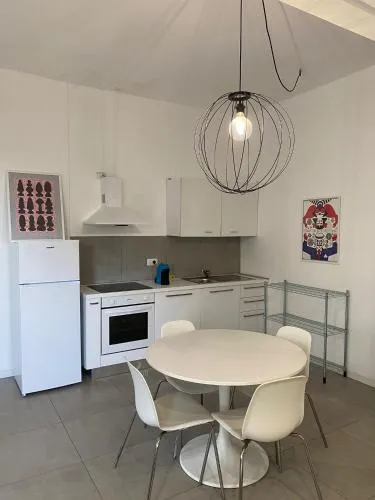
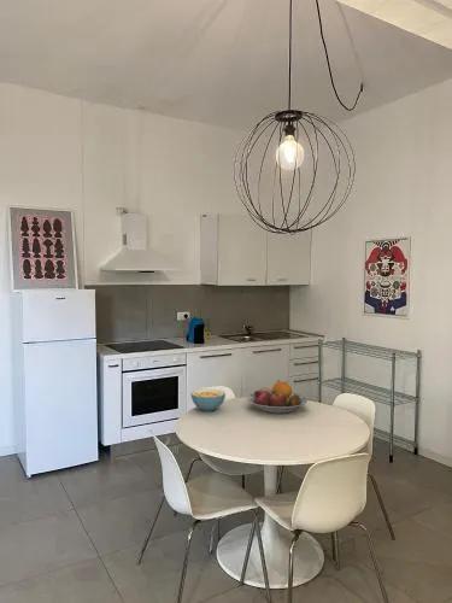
+ cereal bowl [189,387,227,412]
+ fruit bowl [245,379,309,415]
